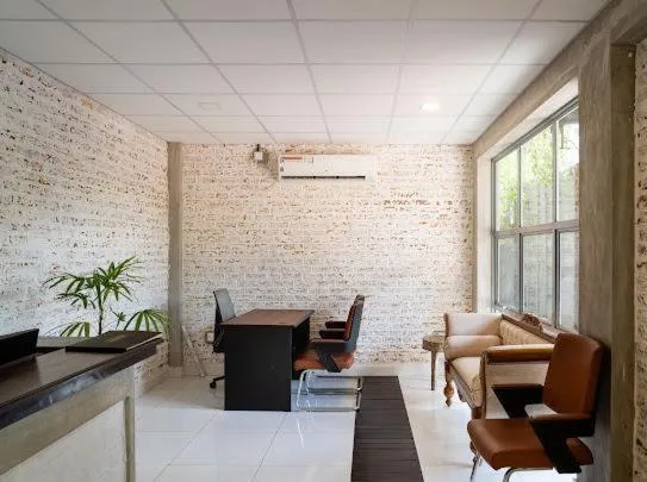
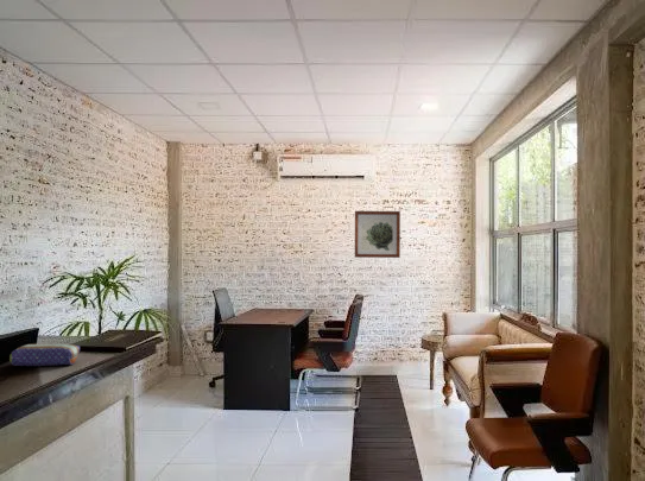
+ pencil case [8,343,81,367]
+ wall art [354,210,401,259]
